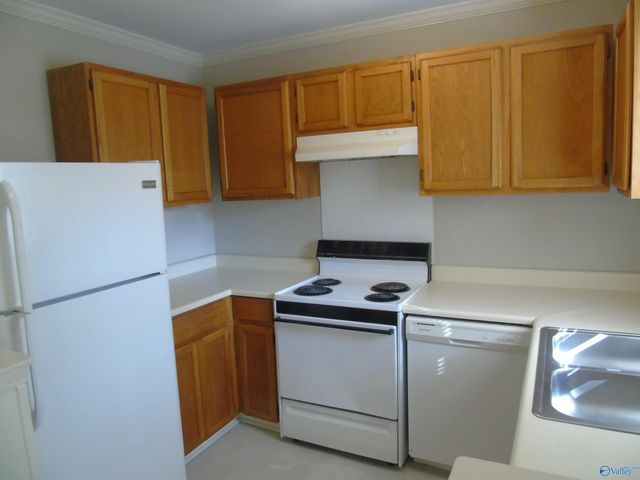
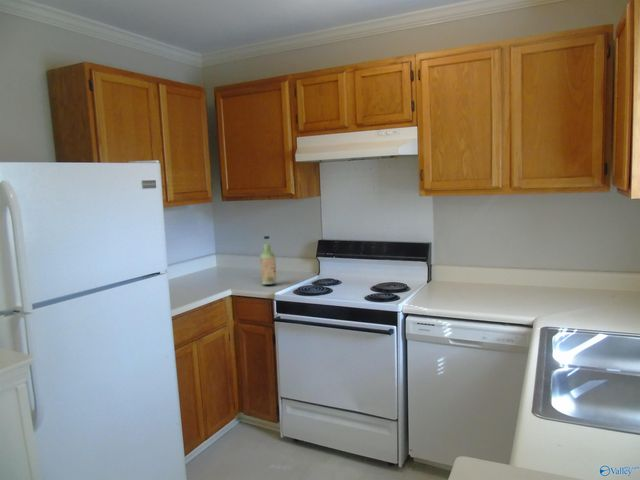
+ bottle [259,235,278,285]
